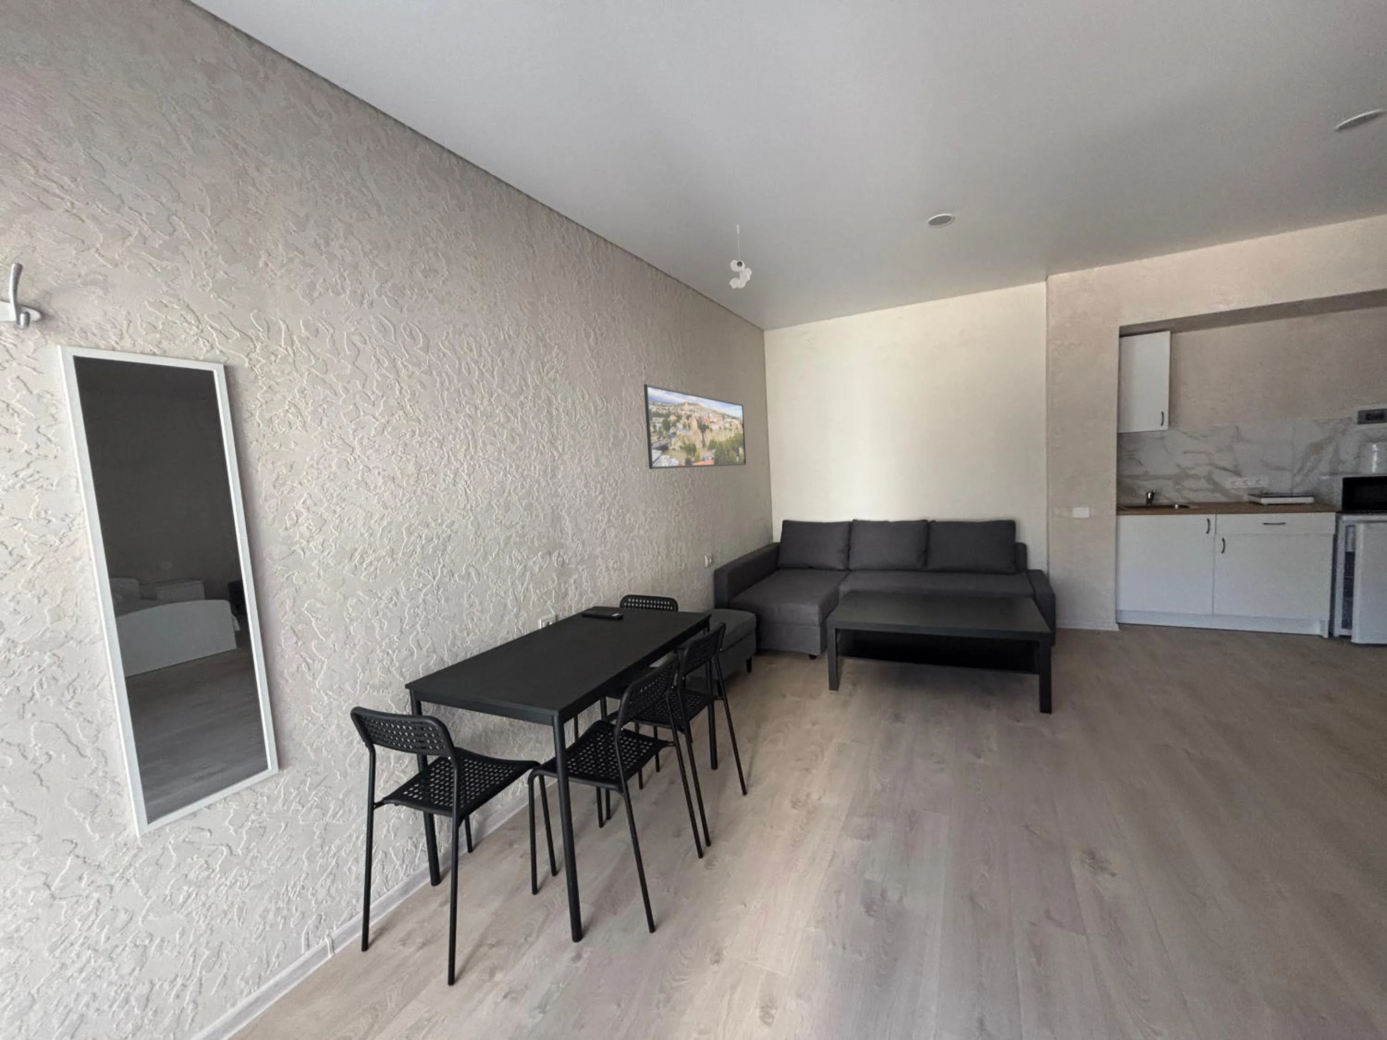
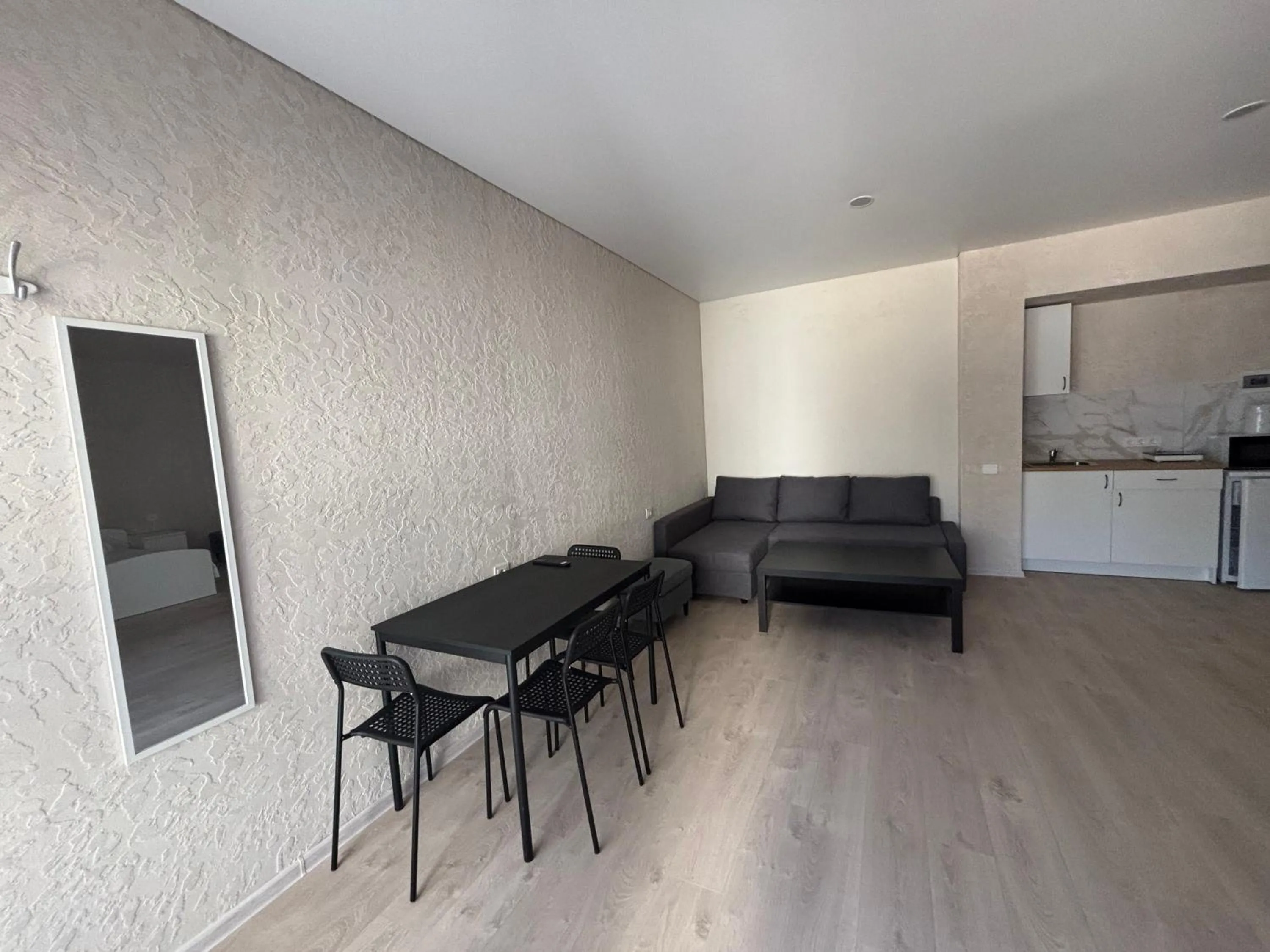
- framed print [643,383,747,470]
- pendant light [728,225,752,289]
